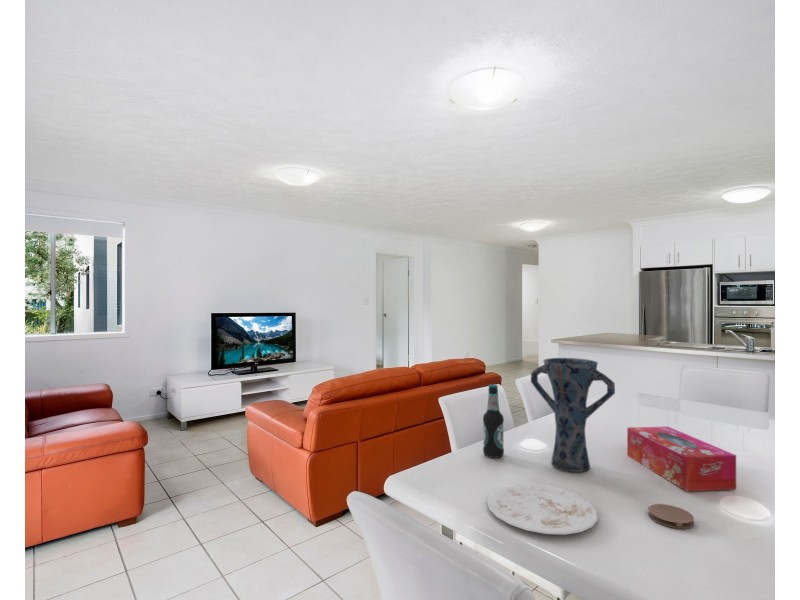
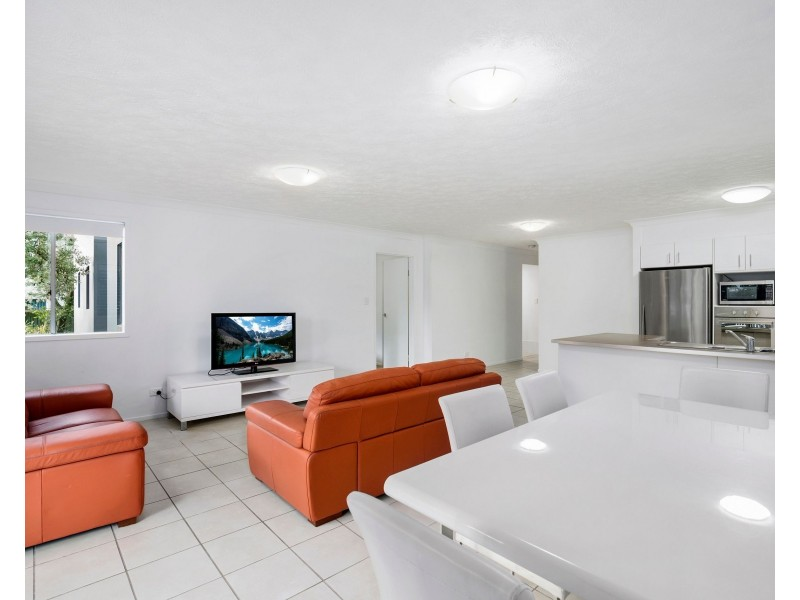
- tissue box [626,425,737,492]
- coaster [647,503,695,530]
- vase [530,357,616,473]
- plate [486,482,599,536]
- bottle [482,383,505,459]
